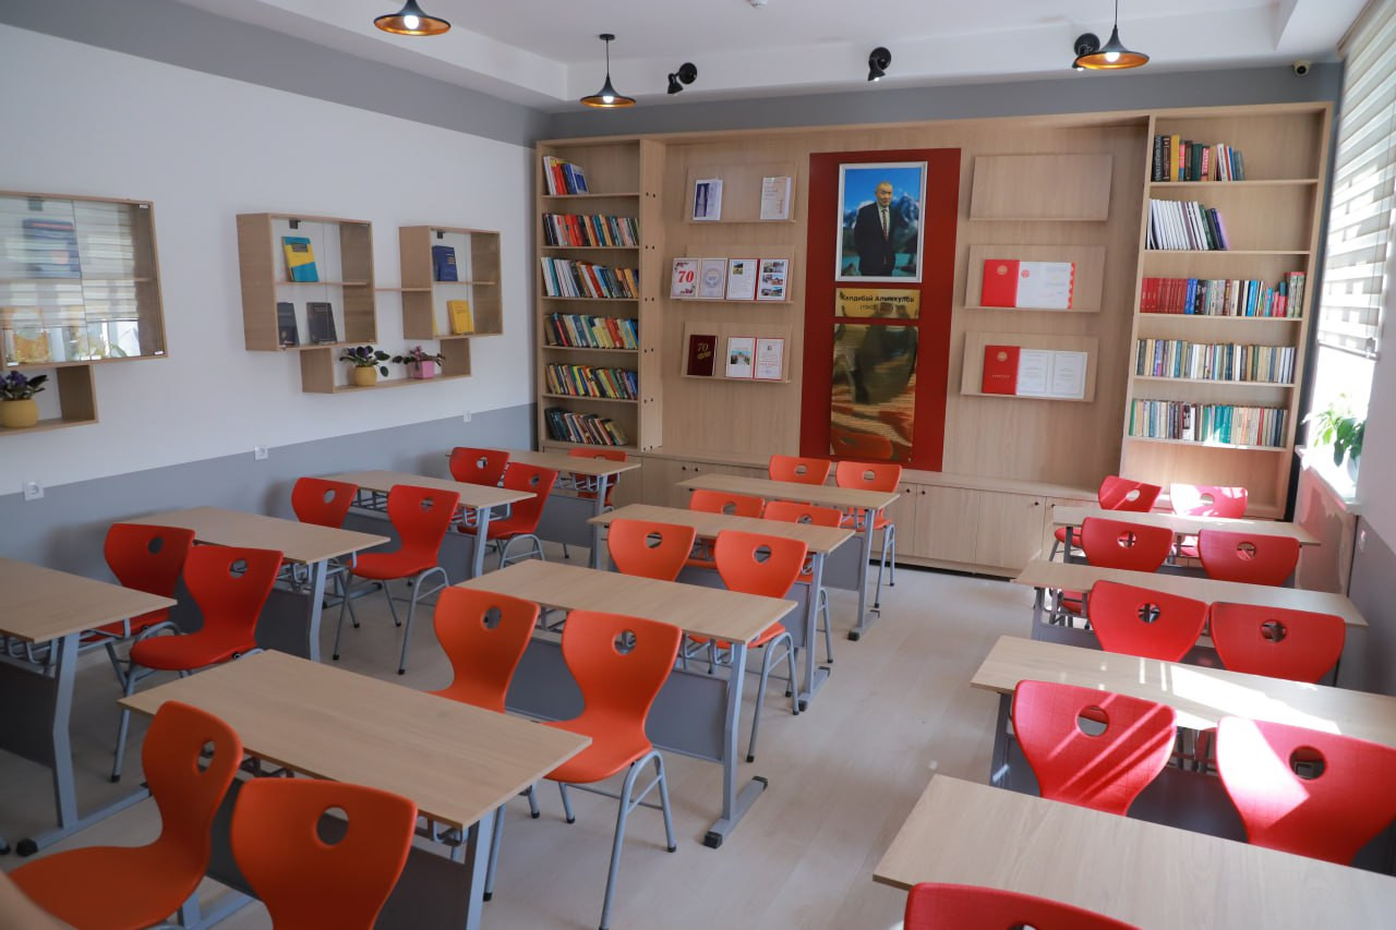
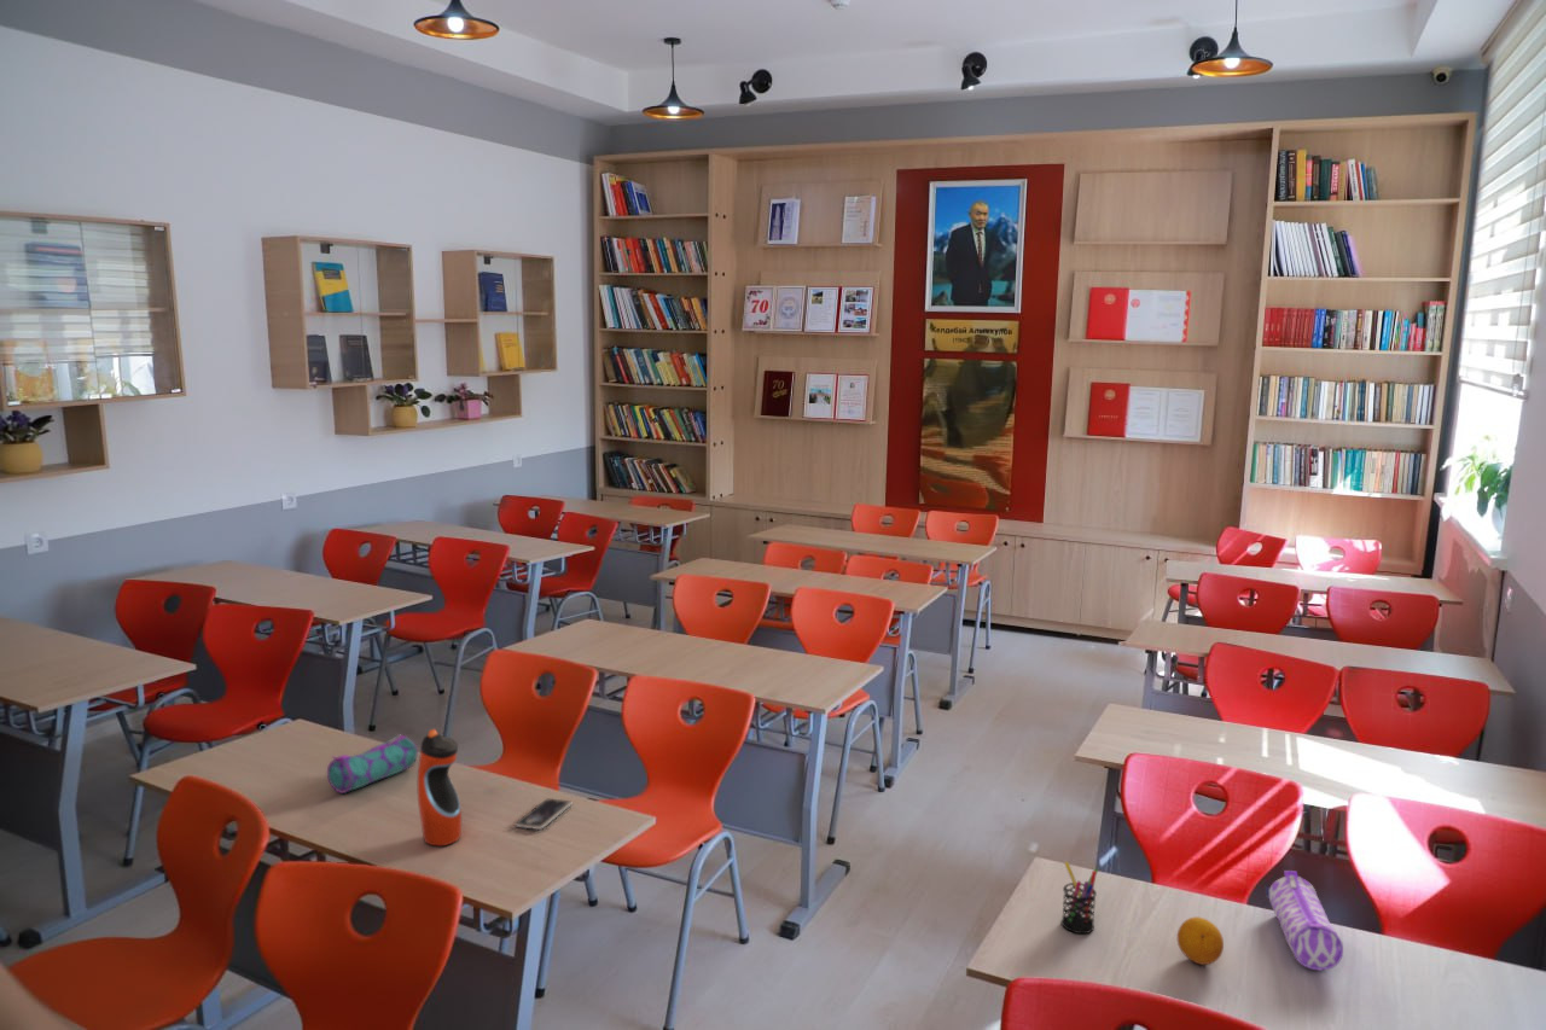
+ fruit [1176,915,1225,966]
+ pencil case [326,733,419,795]
+ pencil case [1265,869,1344,972]
+ pen holder [1060,861,1099,935]
+ smartphone [513,798,573,831]
+ water bottle [417,728,463,846]
